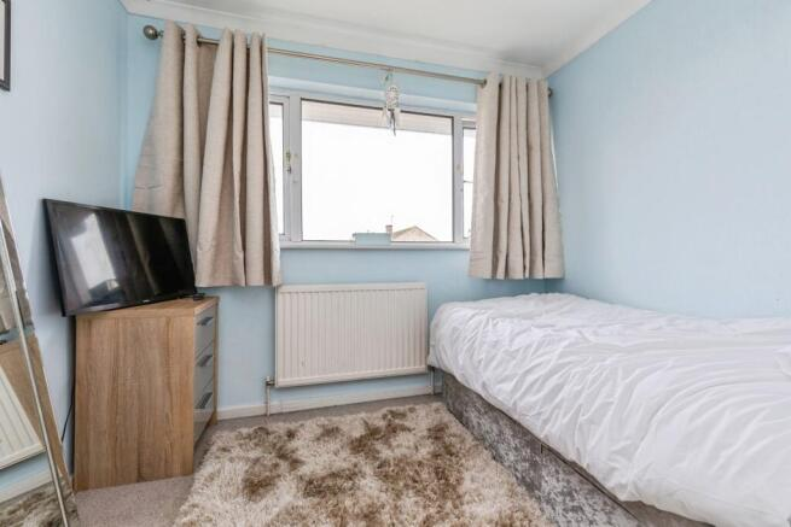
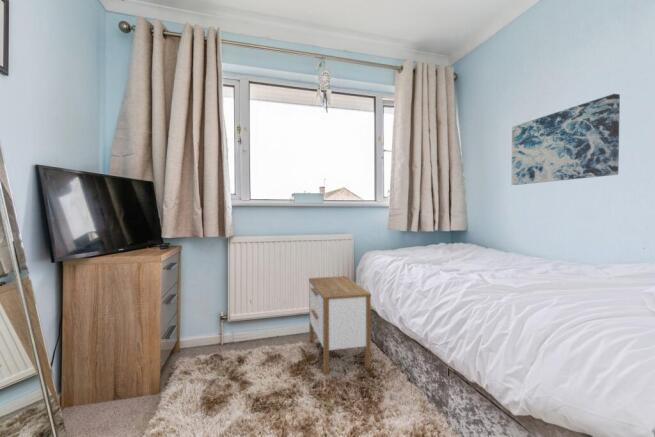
+ wall art [511,93,621,186]
+ nightstand [308,275,372,375]
